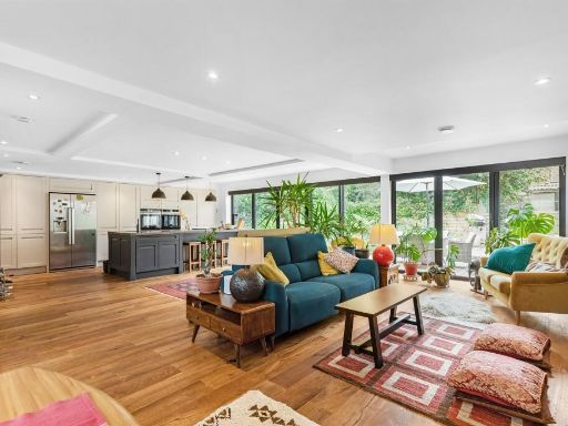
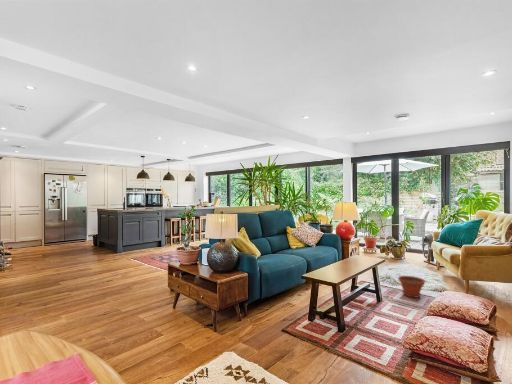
+ plant pot [397,275,426,299]
